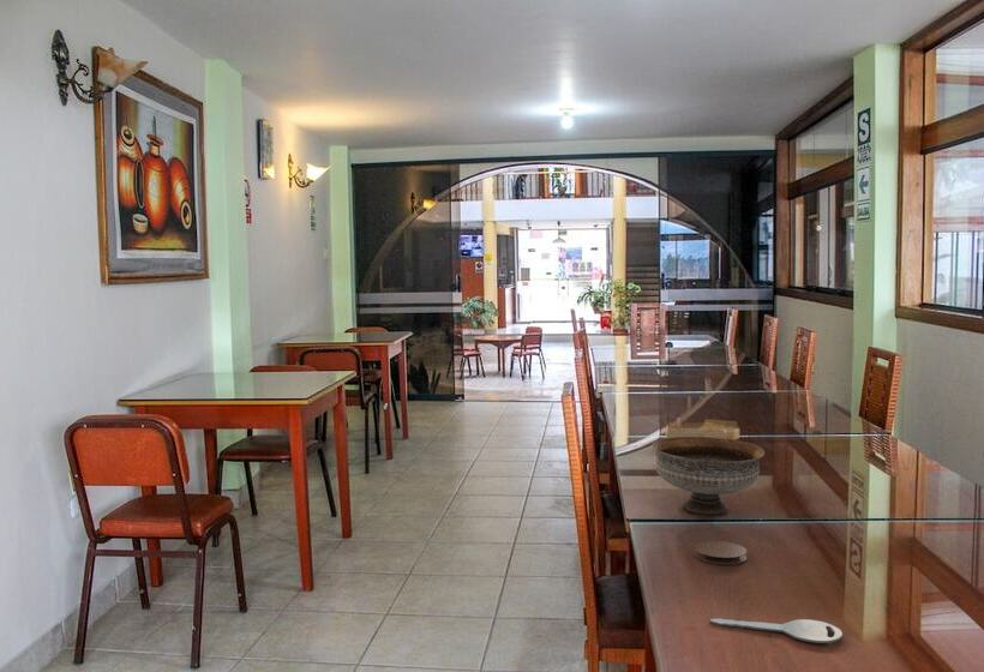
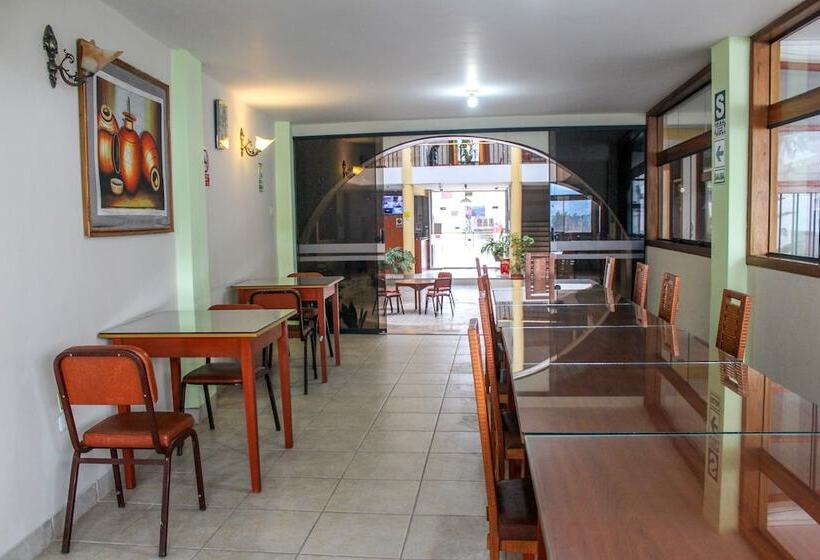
- bowl [652,437,766,515]
- coaster [694,540,748,565]
- house frame [665,416,740,440]
- key [709,618,844,644]
